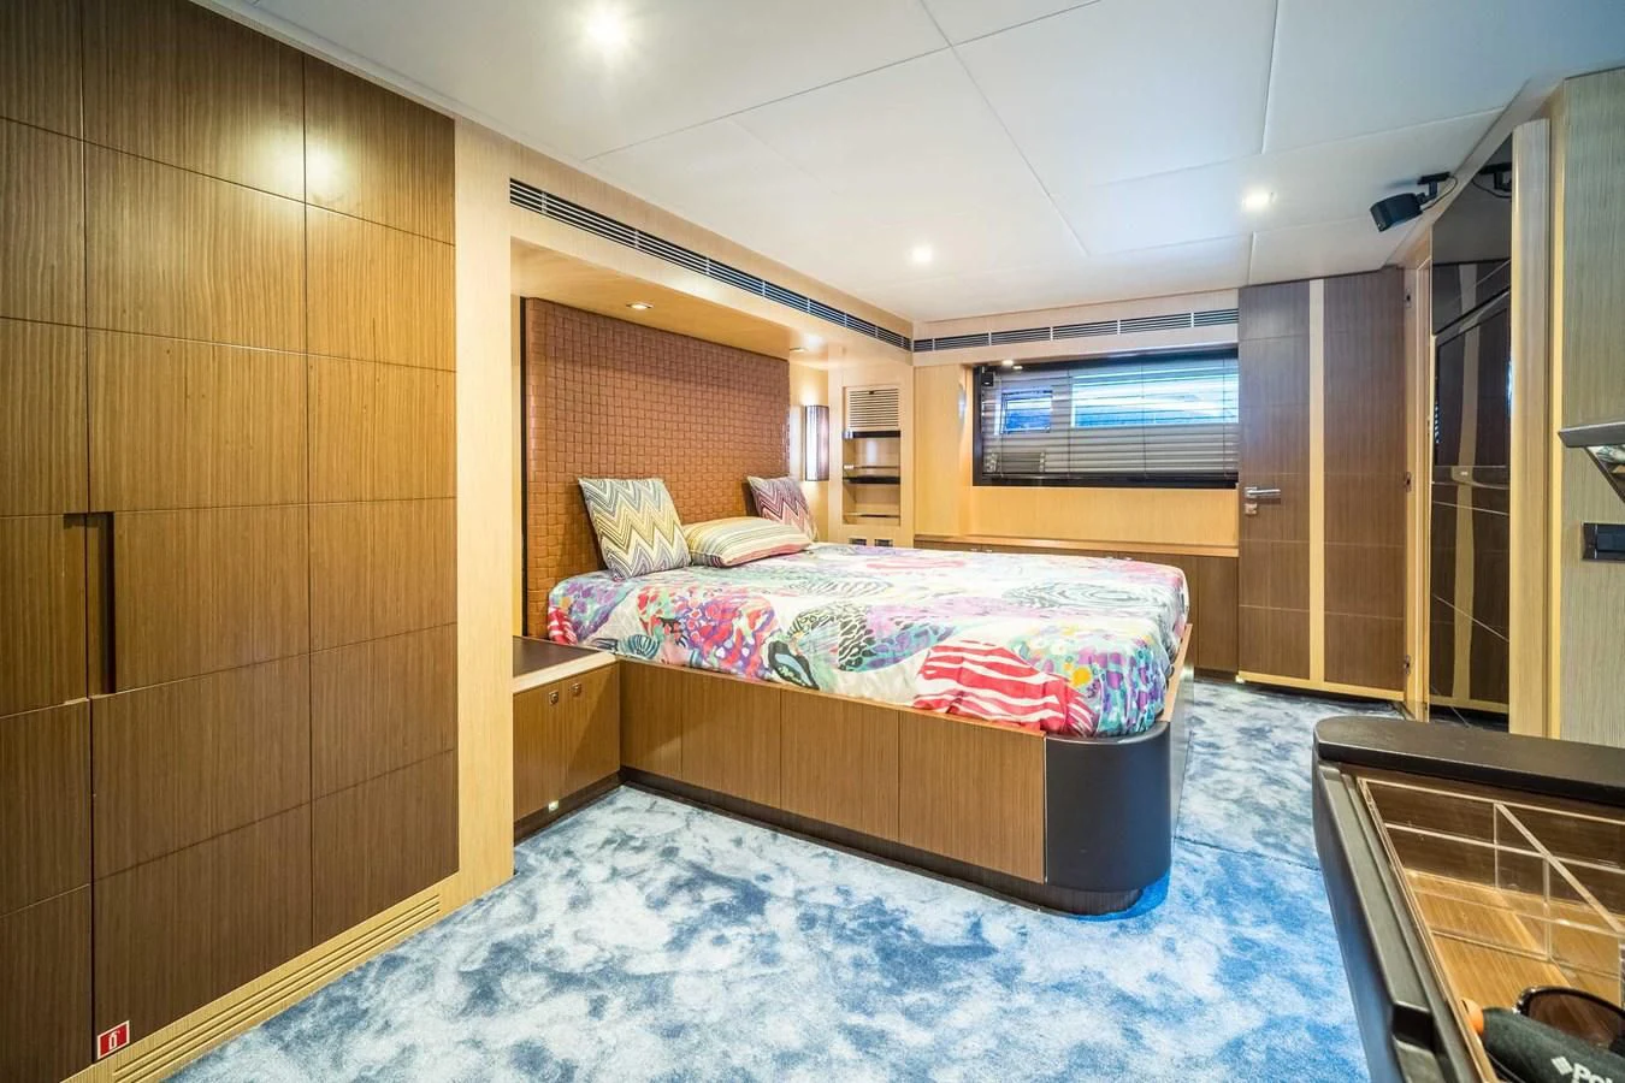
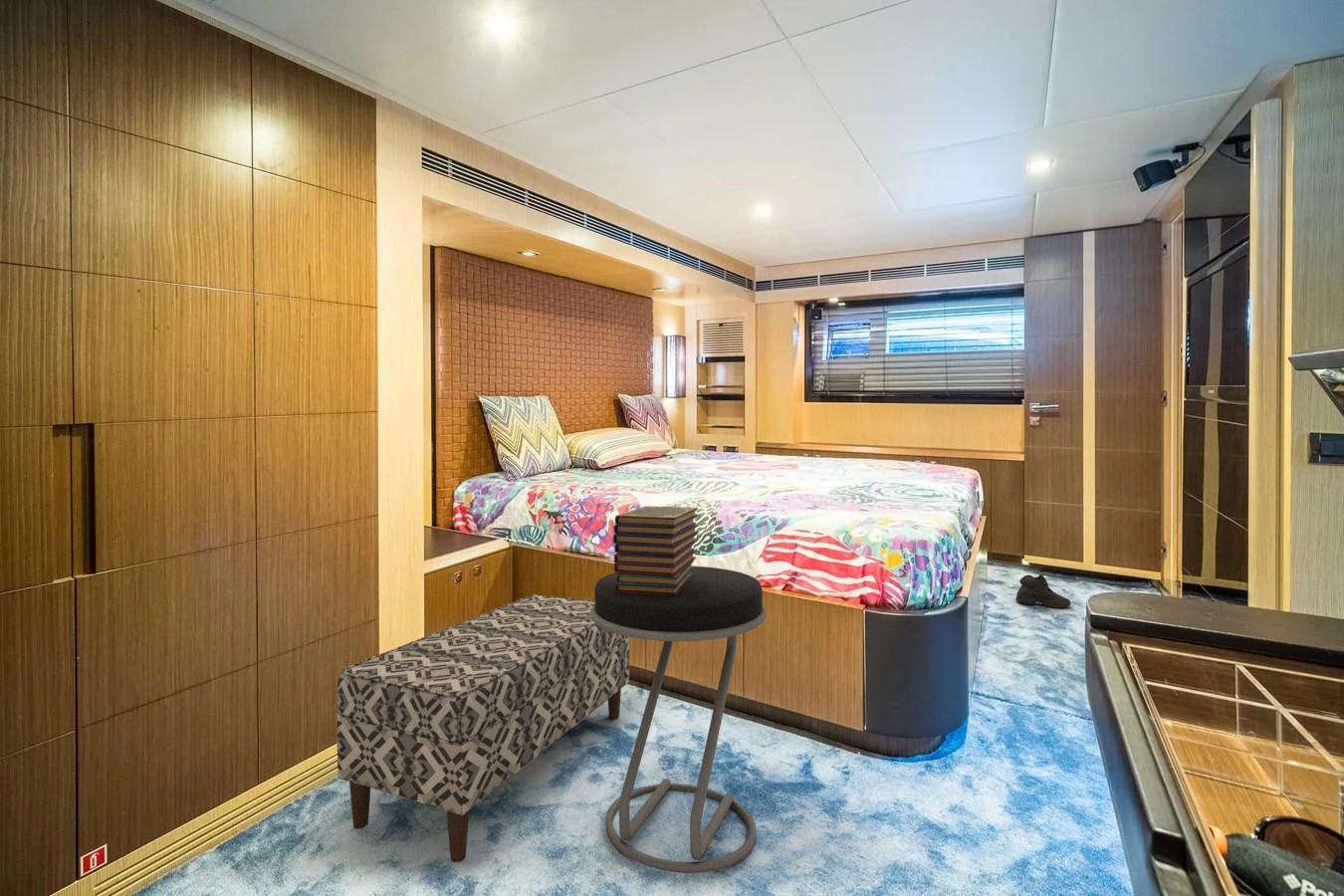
+ bench [336,593,630,863]
+ book stack [612,505,699,596]
+ shoe [1014,573,1072,609]
+ stool [590,565,768,874]
